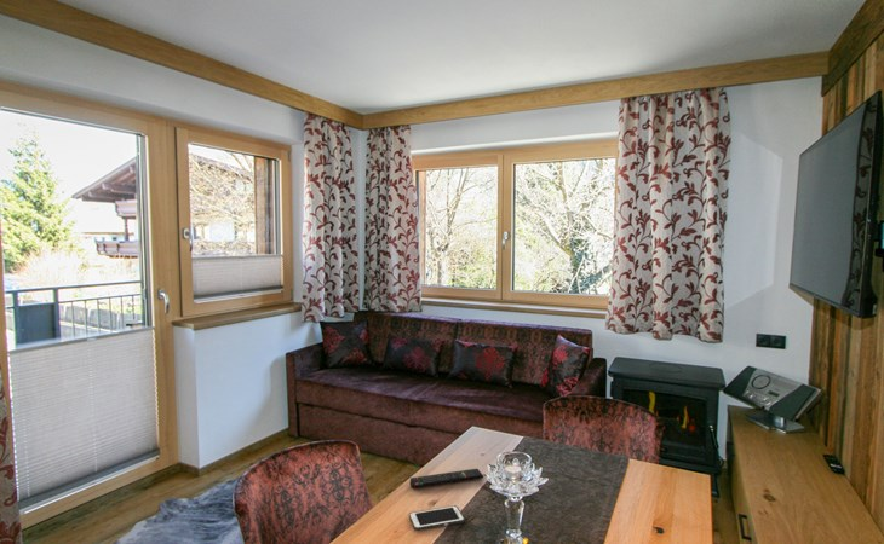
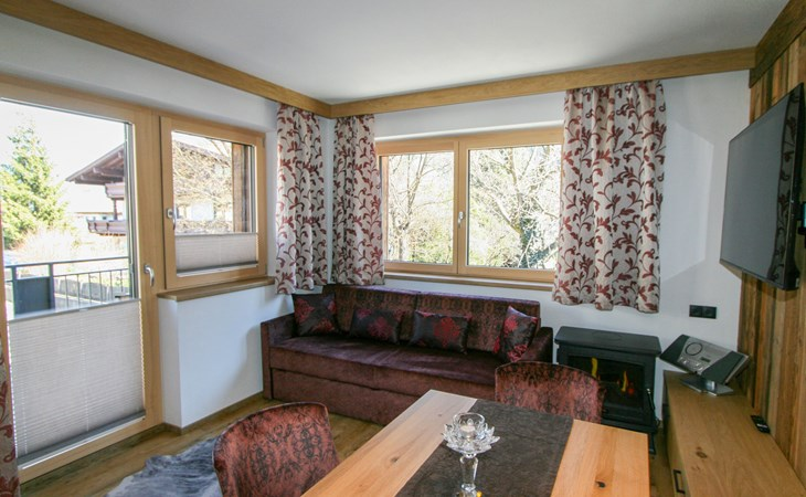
- remote control [409,468,484,490]
- cell phone [408,504,466,532]
